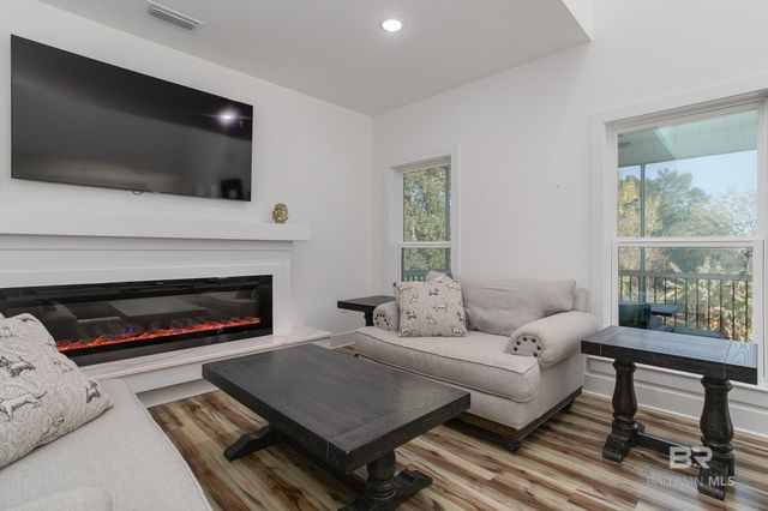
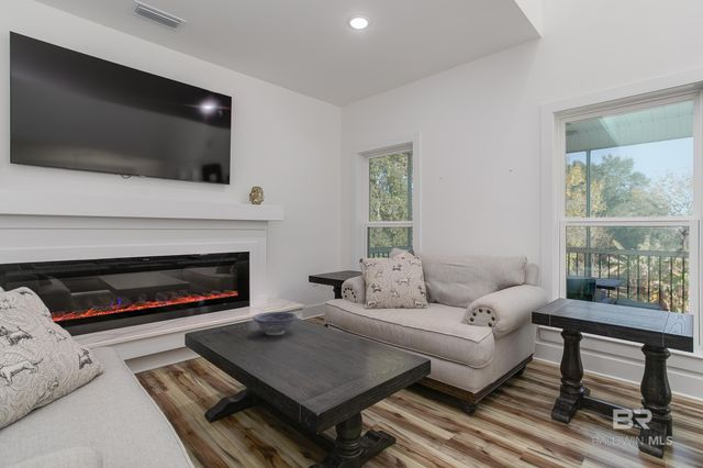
+ decorative bowl [252,311,298,336]
